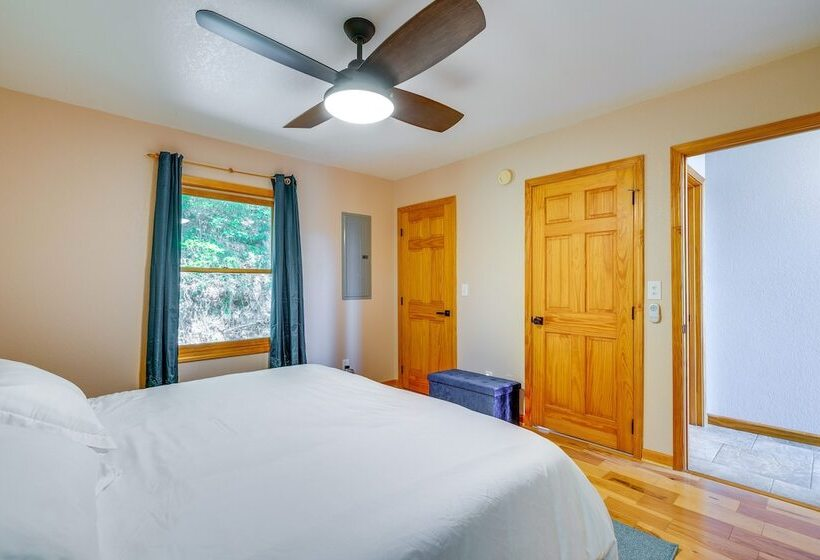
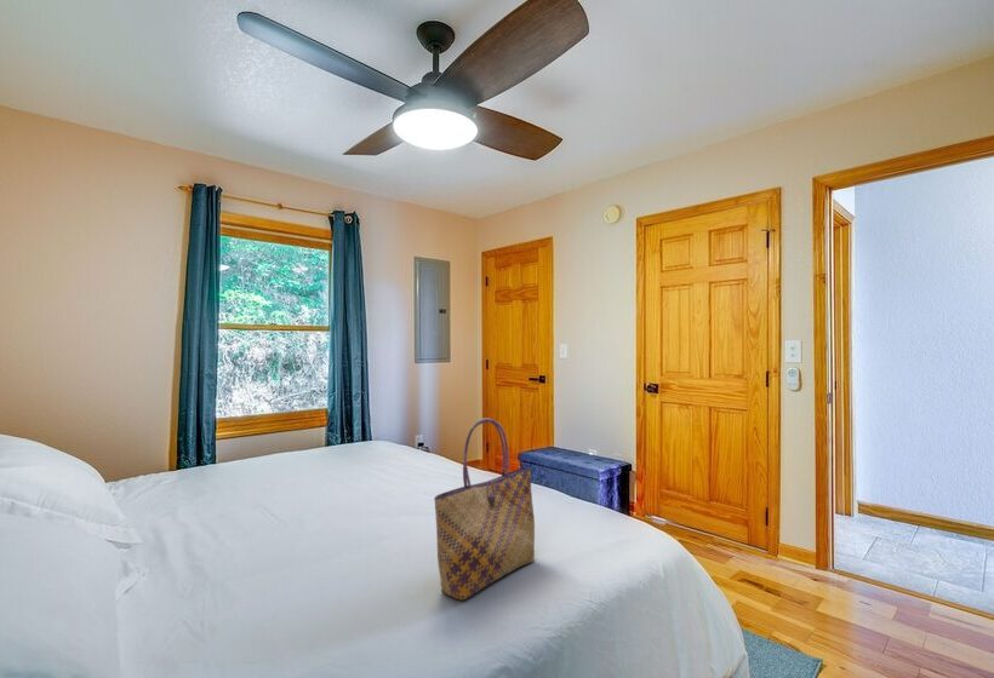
+ tote bag [433,416,536,602]
